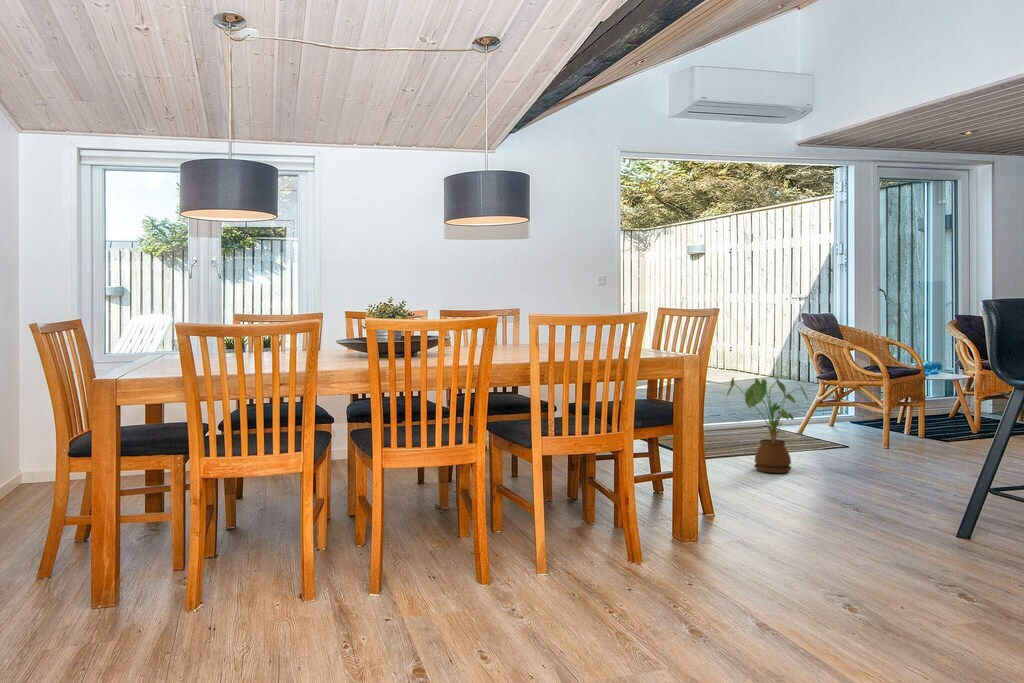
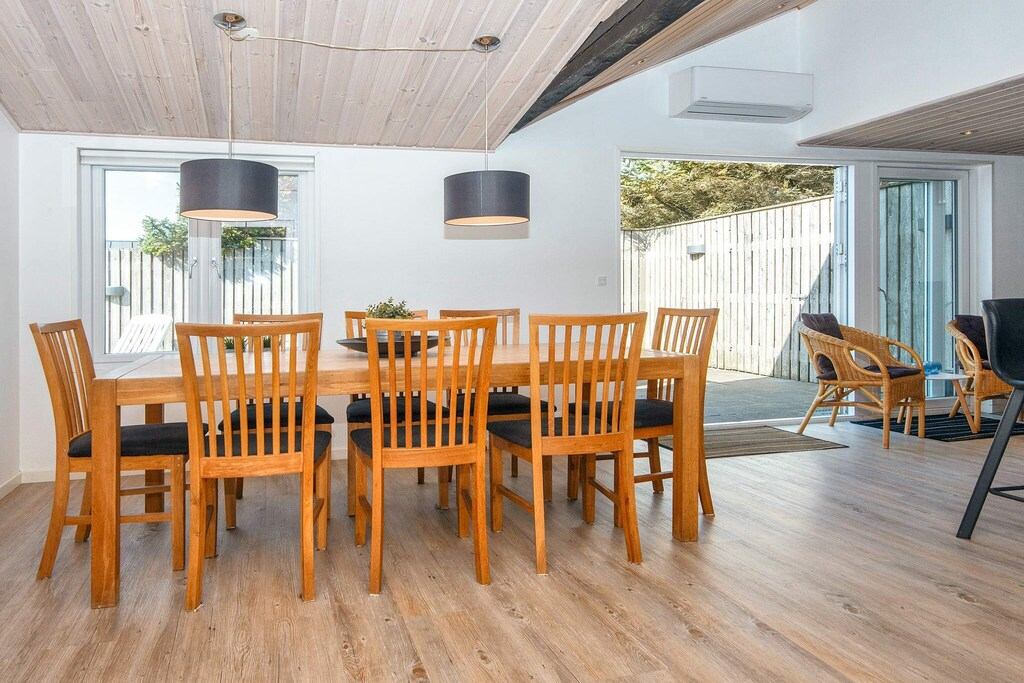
- house plant [725,376,810,474]
